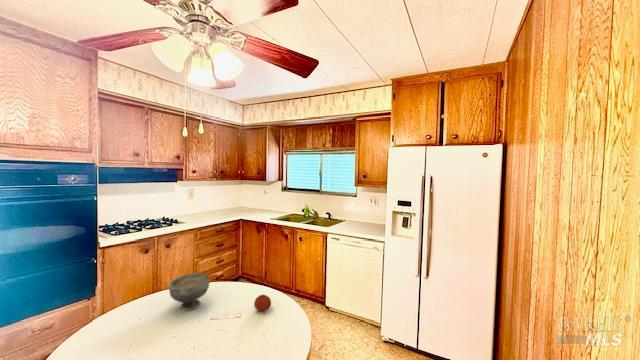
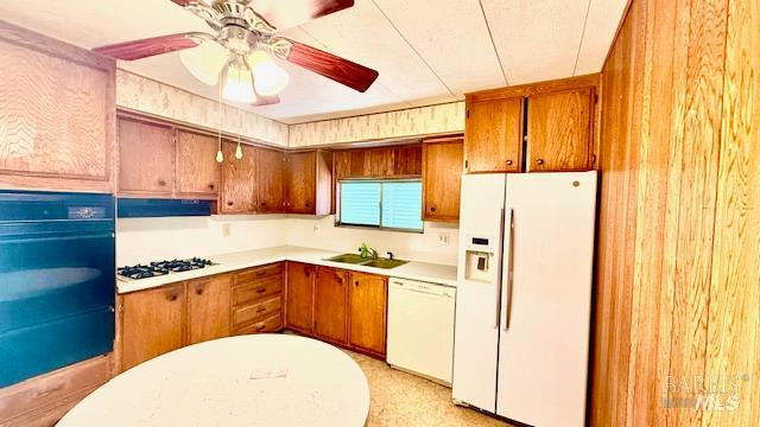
- fruit [253,294,272,312]
- bowl [167,272,211,312]
